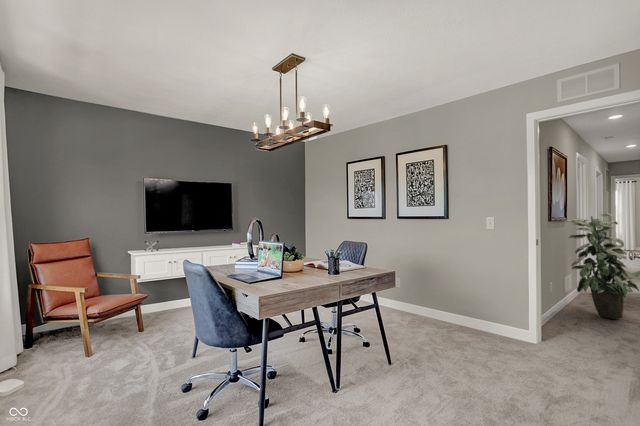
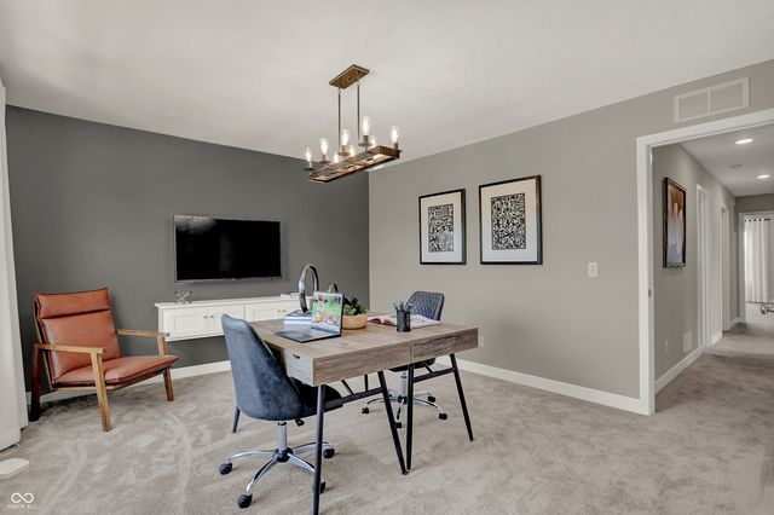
- indoor plant [564,213,640,320]
